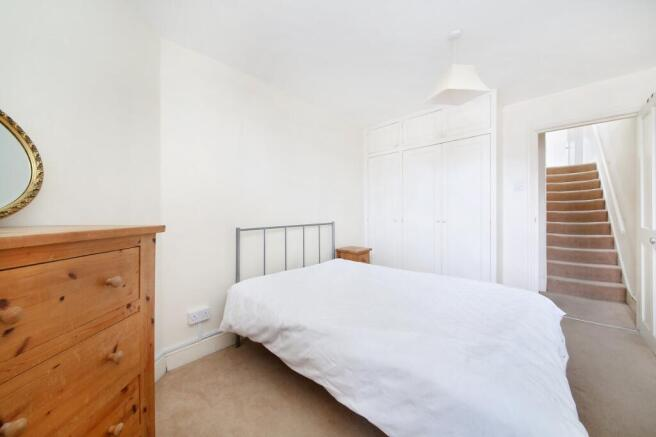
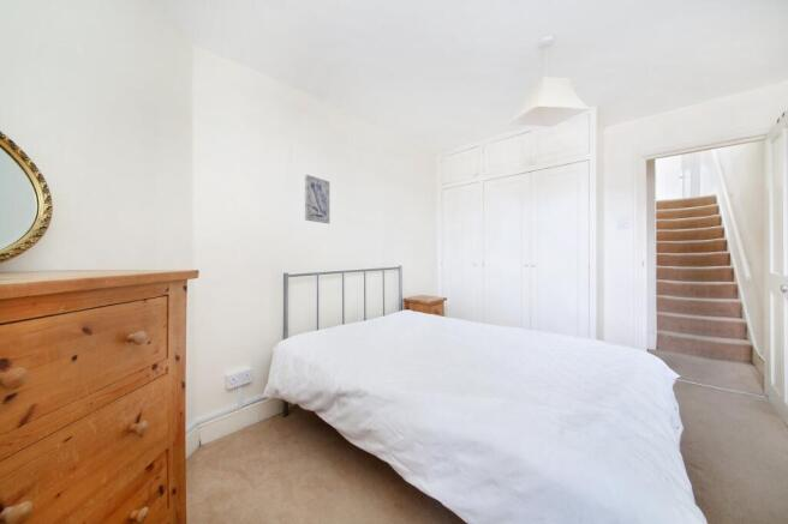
+ wall art [304,174,330,224]
